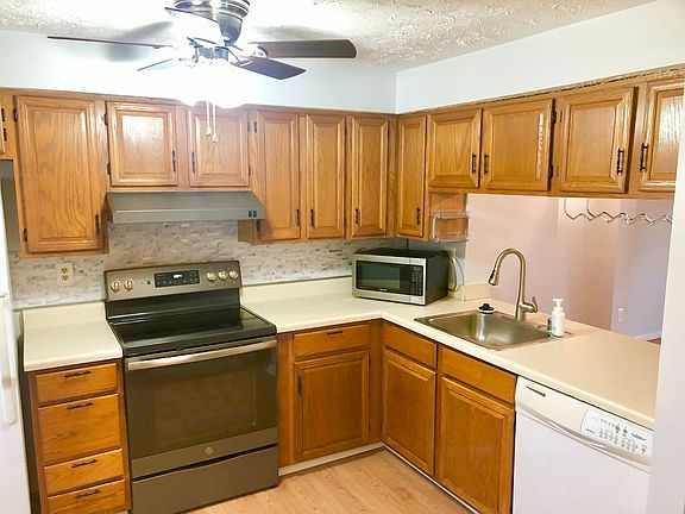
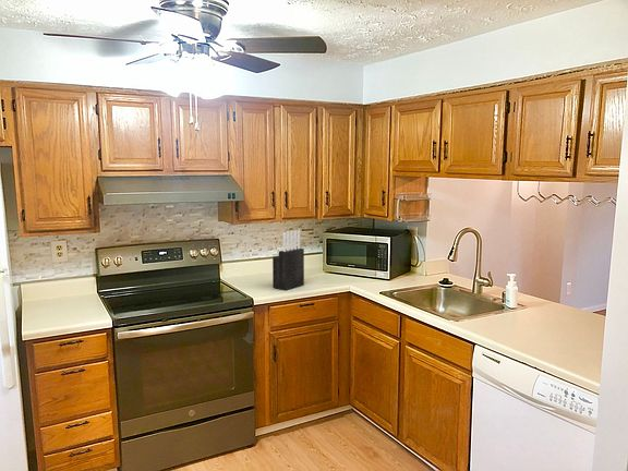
+ knife block [271,229,305,291]
